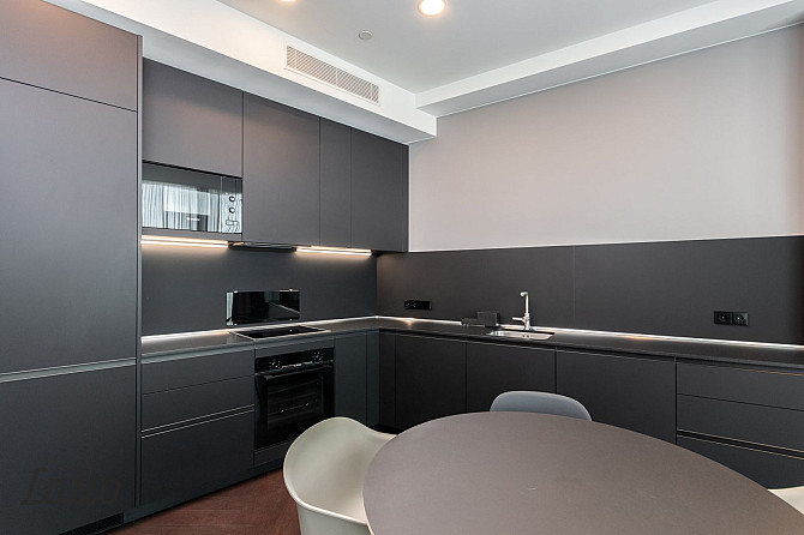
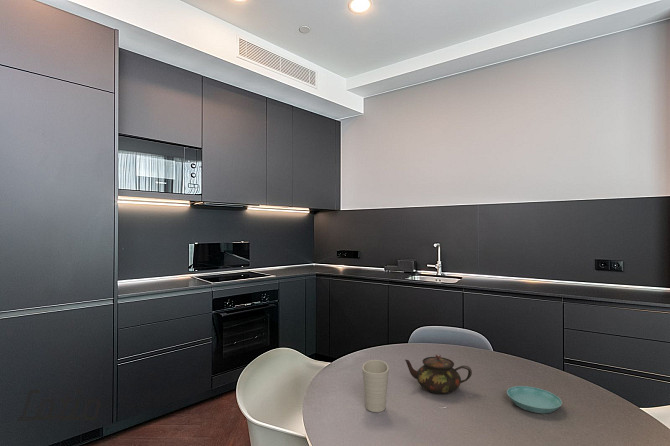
+ cup [361,359,390,413]
+ saucer [506,385,563,414]
+ teapot [404,353,473,395]
